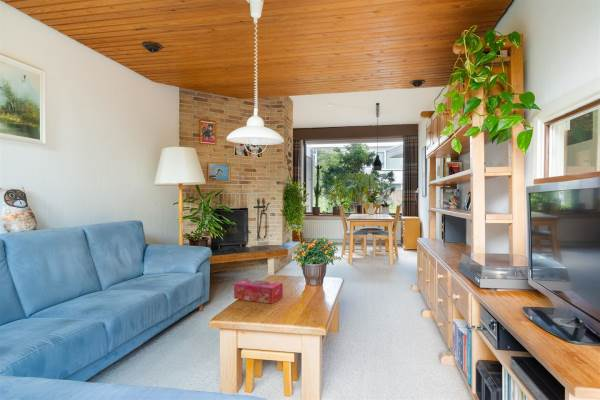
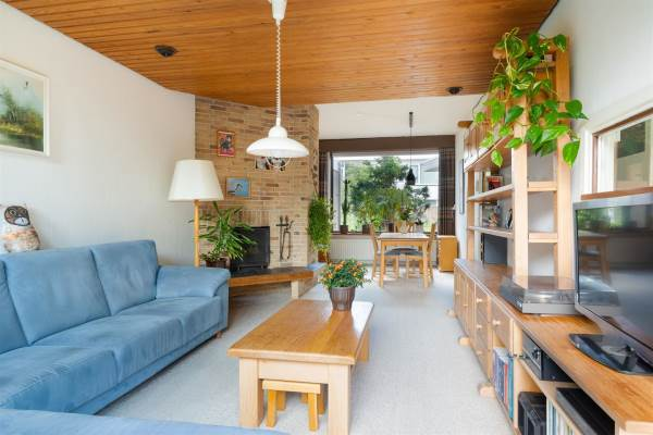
- tissue box [233,278,284,305]
